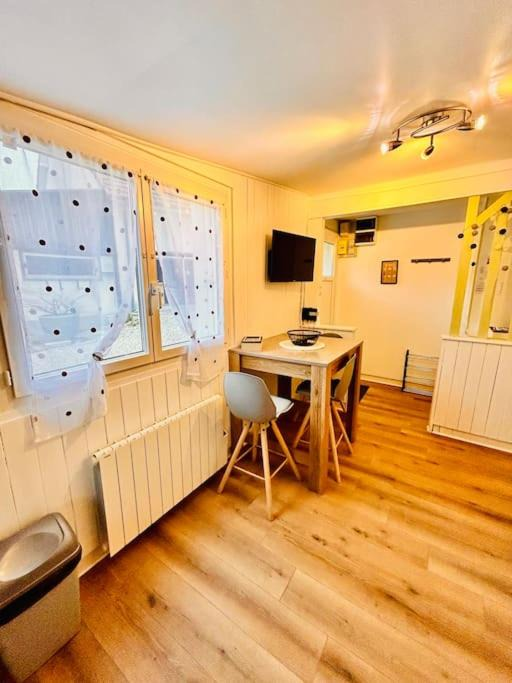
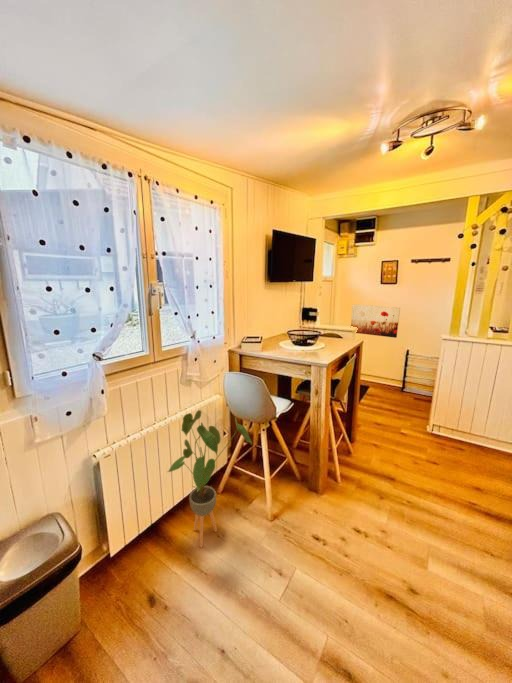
+ house plant [167,409,253,548]
+ wall art [350,304,401,339]
